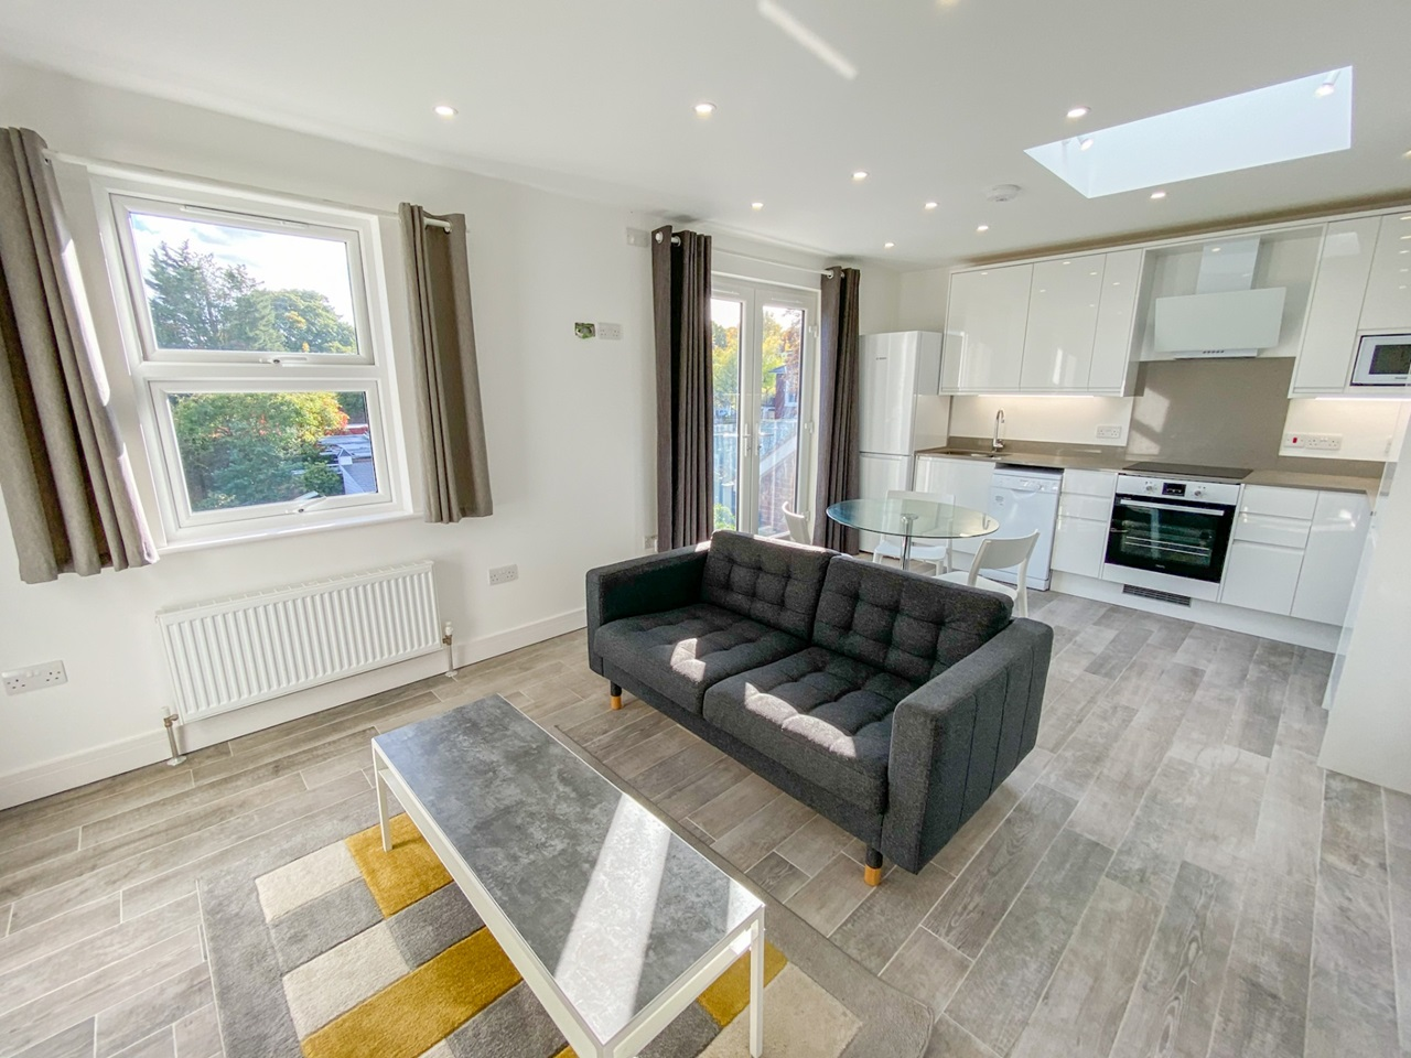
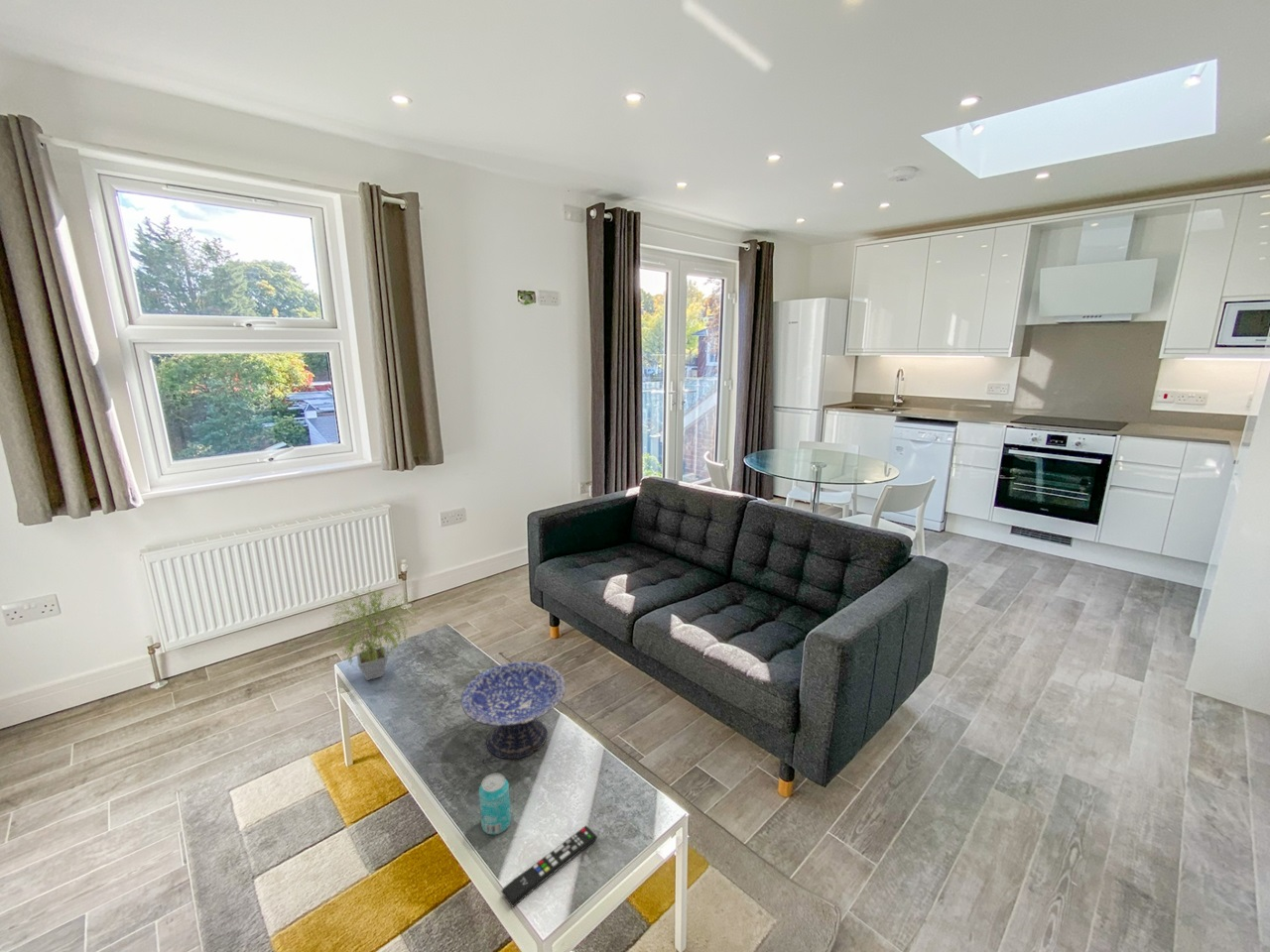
+ potted plant [327,584,420,681]
+ beverage can [478,773,512,836]
+ decorative bowl [460,660,567,760]
+ remote control [500,824,598,908]
